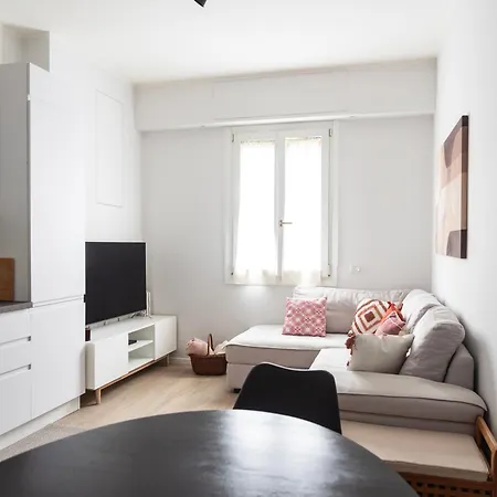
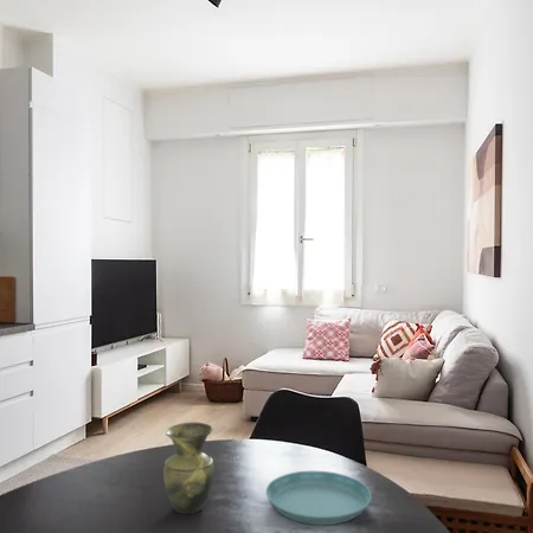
+ saucer [265,470,372,526]
+ vase [162,422,216,515]
